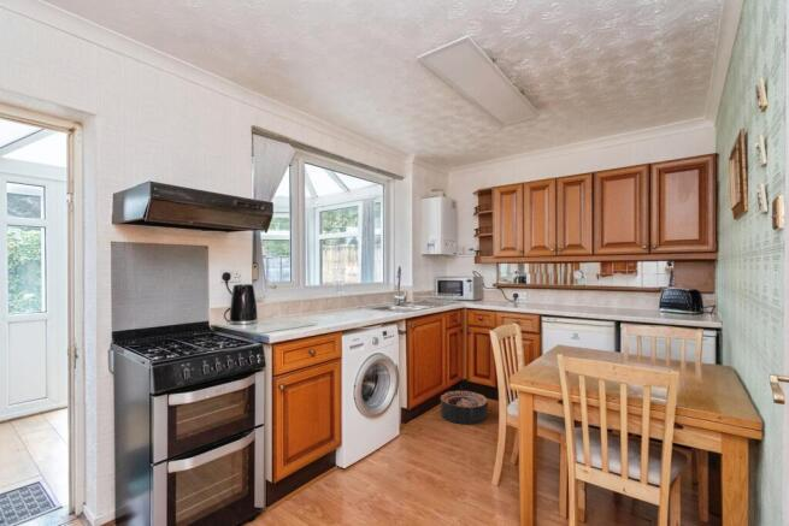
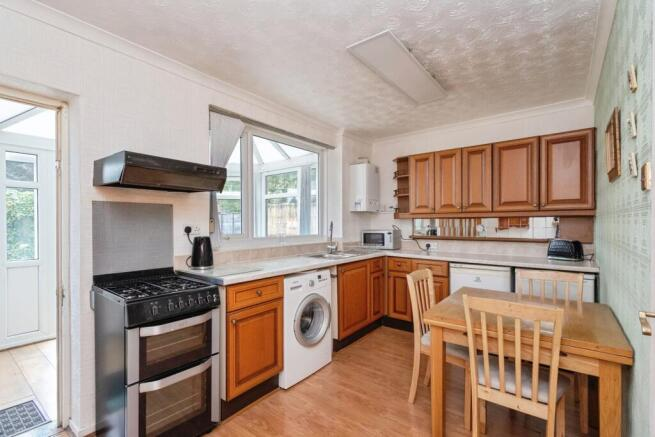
- basket [440,390,489,426]
